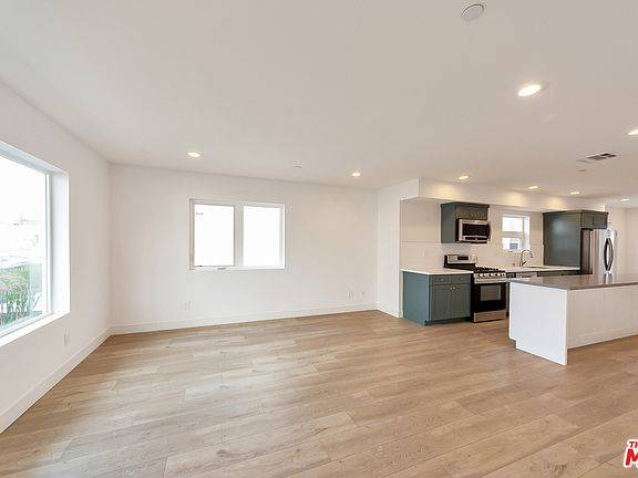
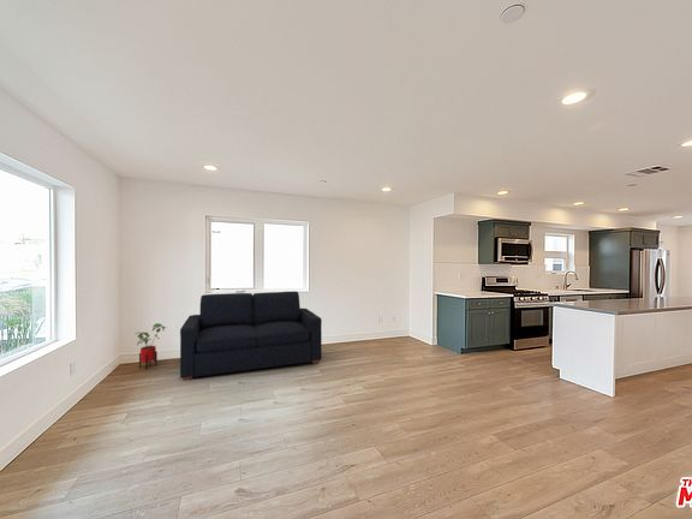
+ house plant [135,322,168,370]
+ sofa [179,291,323,382]
